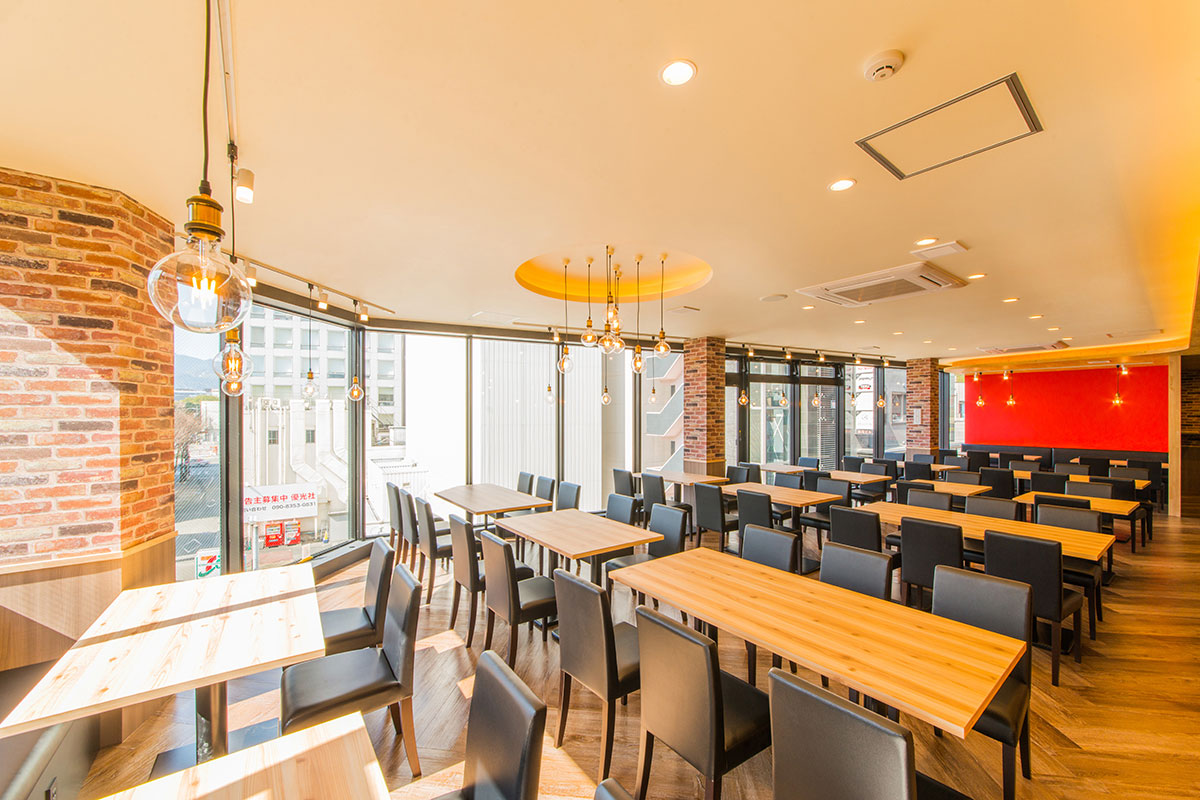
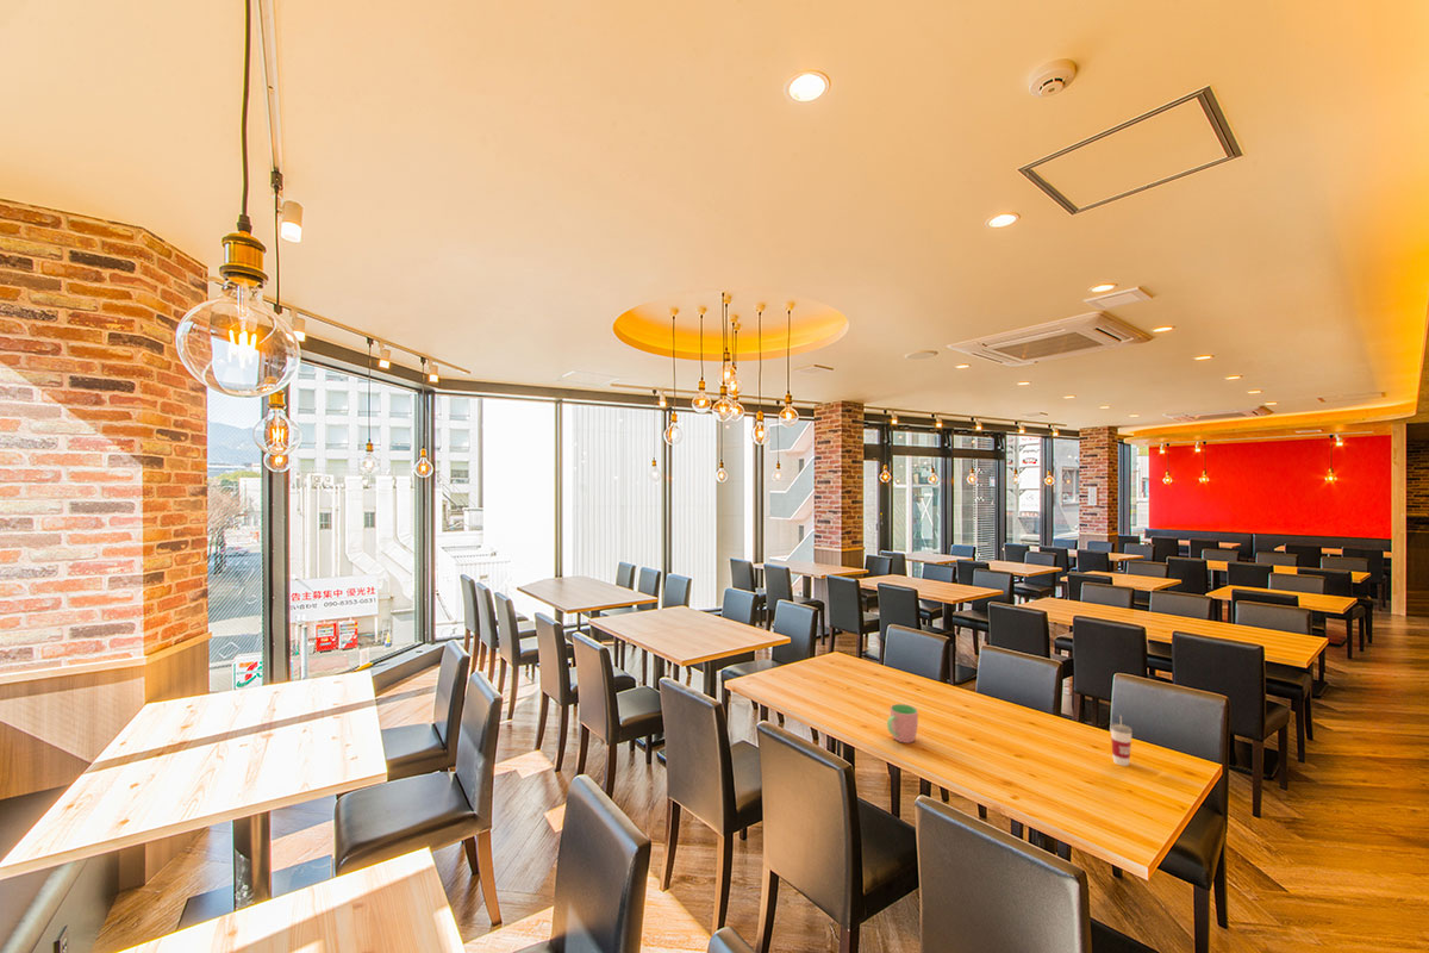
+ cup [886,703,919,745]
+ cup [1109,715,1134,767]
